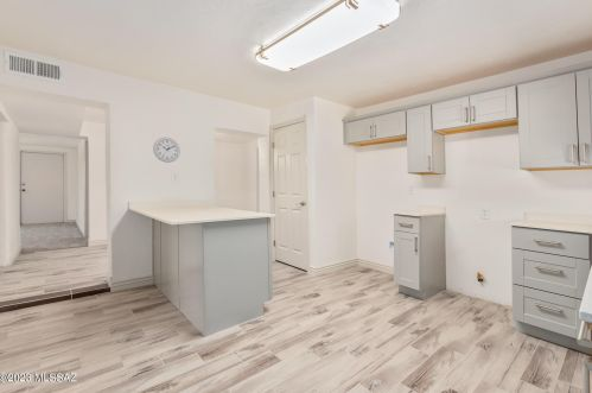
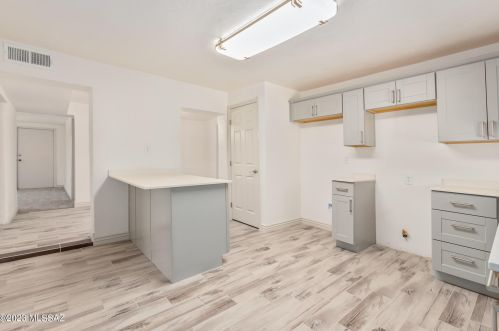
- wall clock [152,137,182,164]
